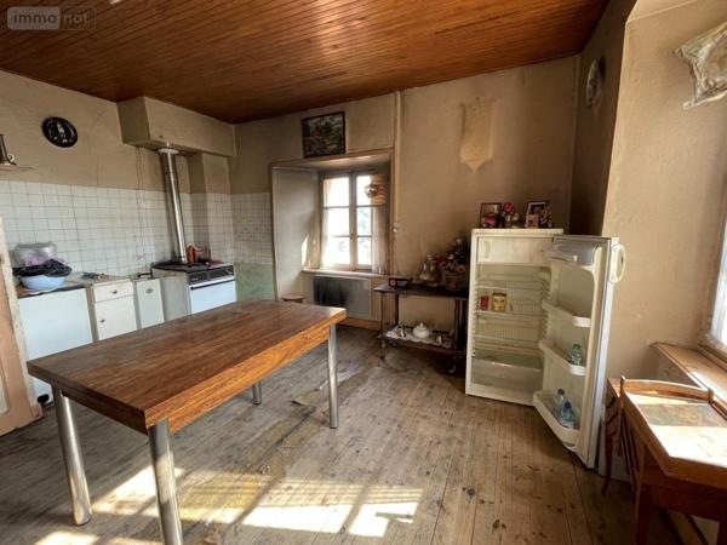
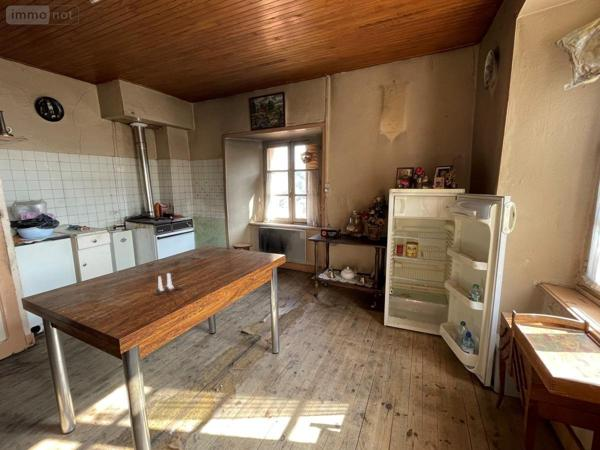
+ salt and pepper shaker set [154,272,181,296]
